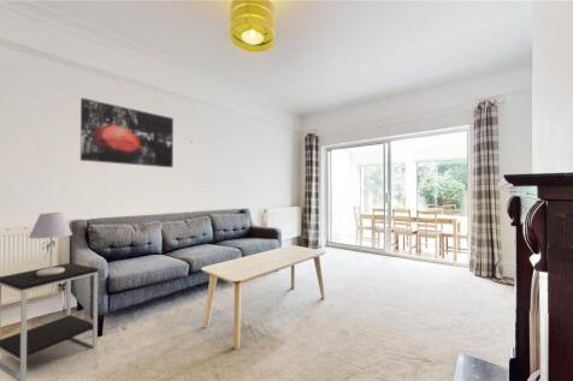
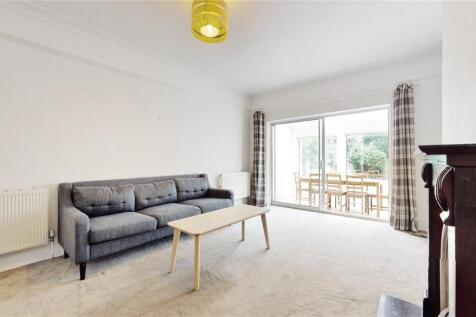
- table lamp [28,212,73,276]
- side table [0,262,99,381]
- wall art [79,97,175,168]
